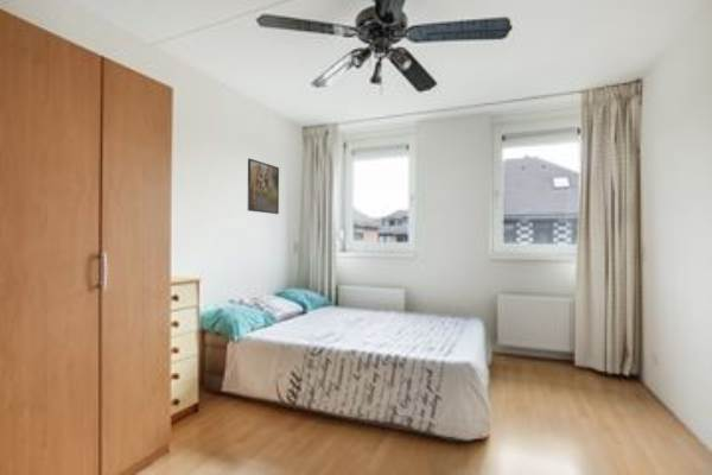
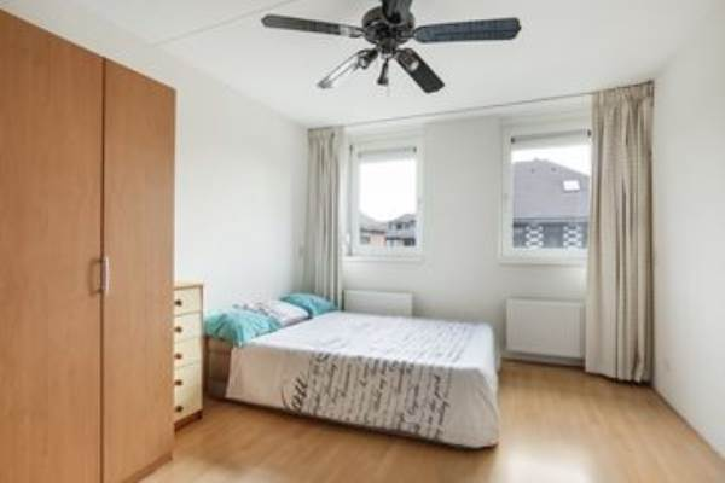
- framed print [247,157,280,215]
